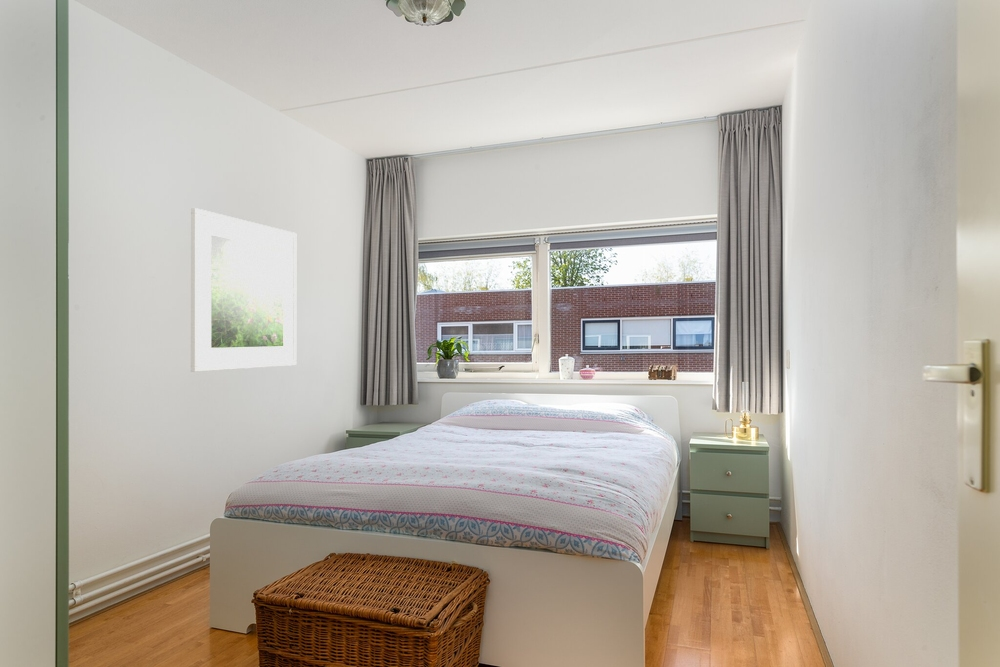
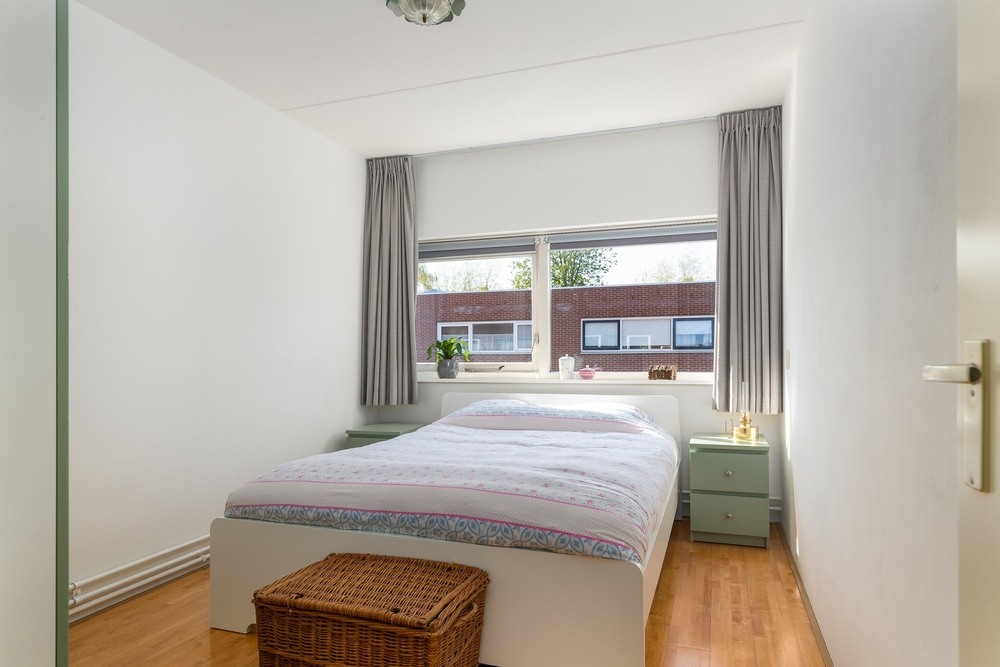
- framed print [190,207,297,373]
